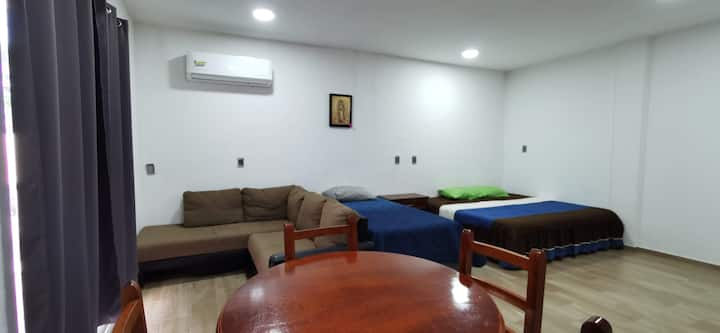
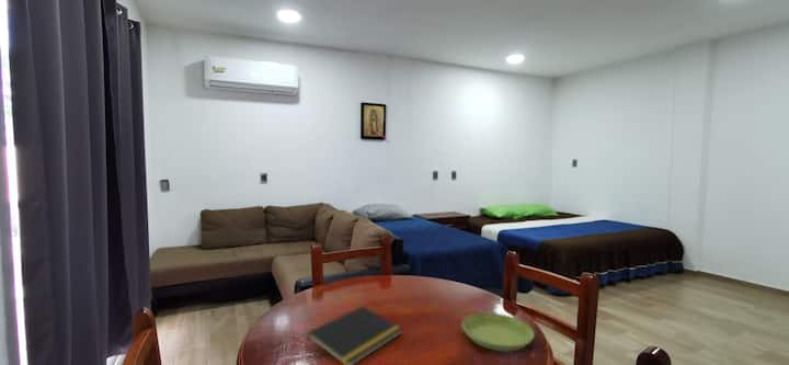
+ notepad [305,305,403,365]
+ saucer [461,311,536,353]
